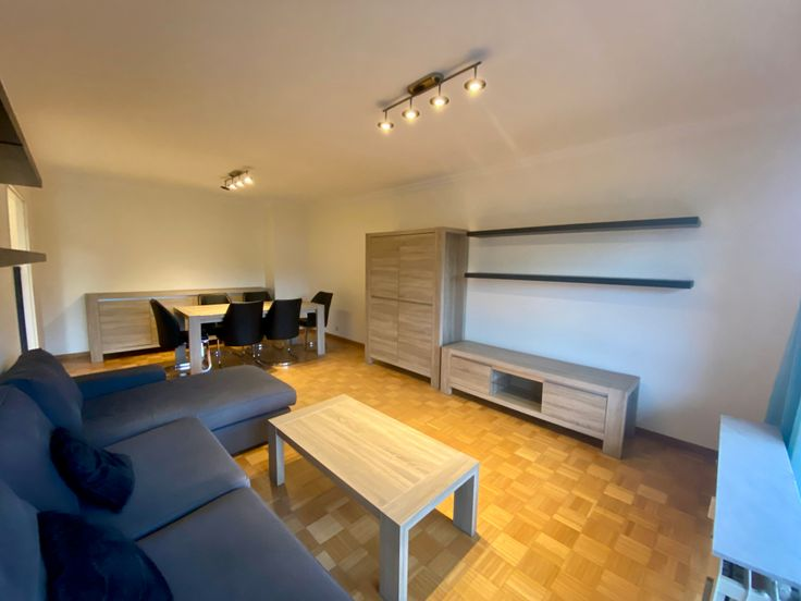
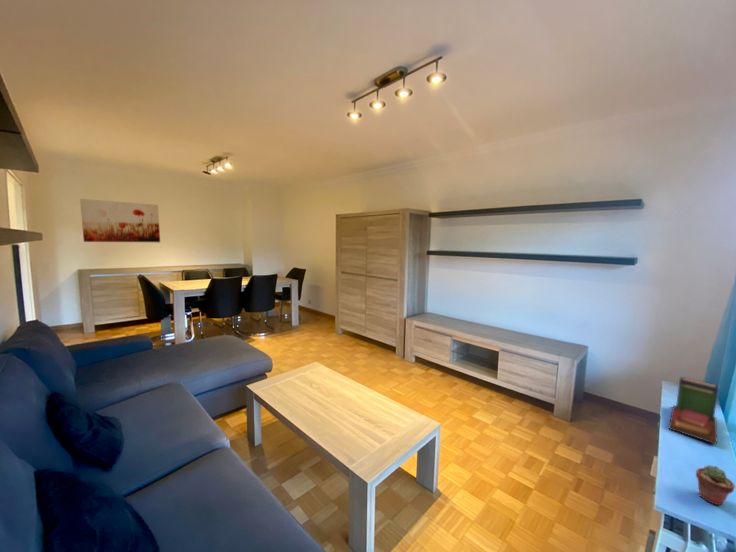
+ potted succulent [695,464,736,506]
+ wall art [79,198,161,243]
+ book [667,376,719,446]
